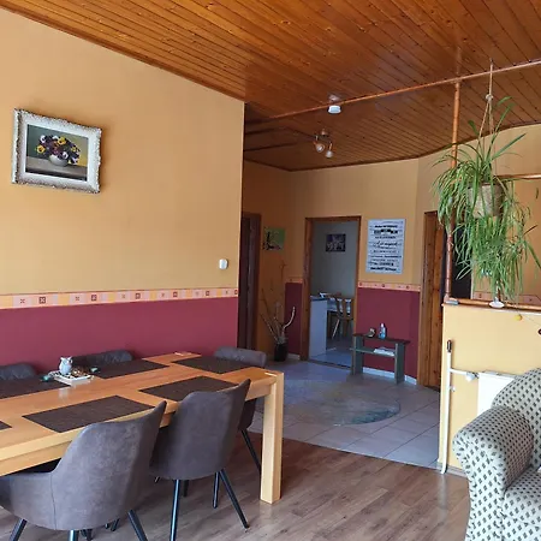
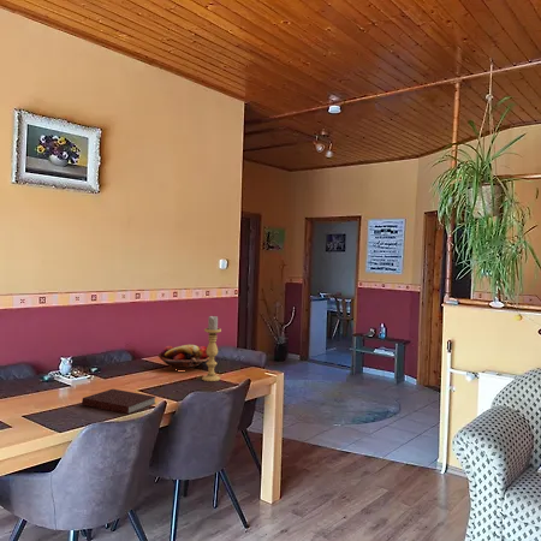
+ candle holder [201,314,222,382]
+ fruit basket [156,344,209,369]
+ notebook [81,388,157,415]
